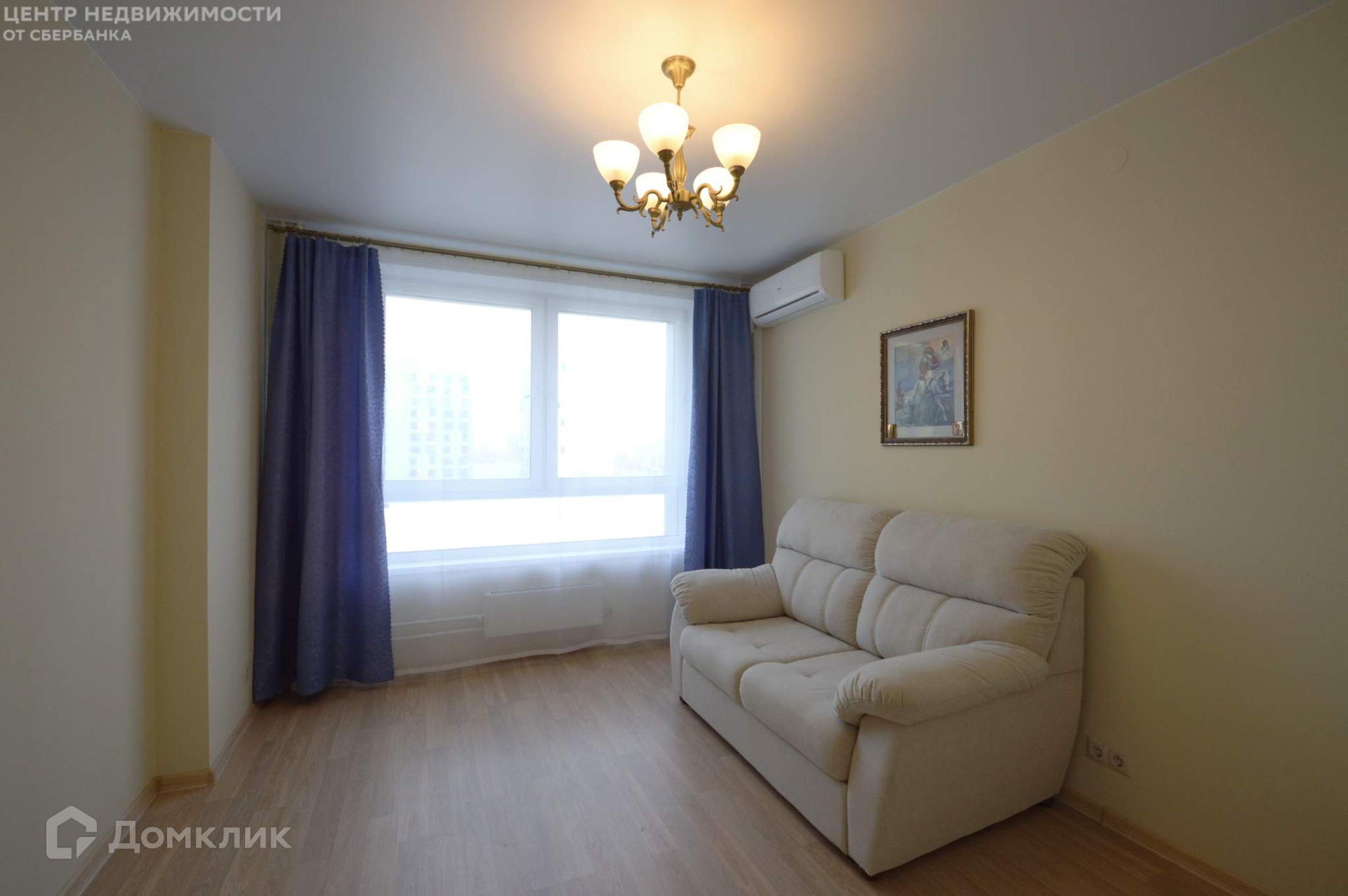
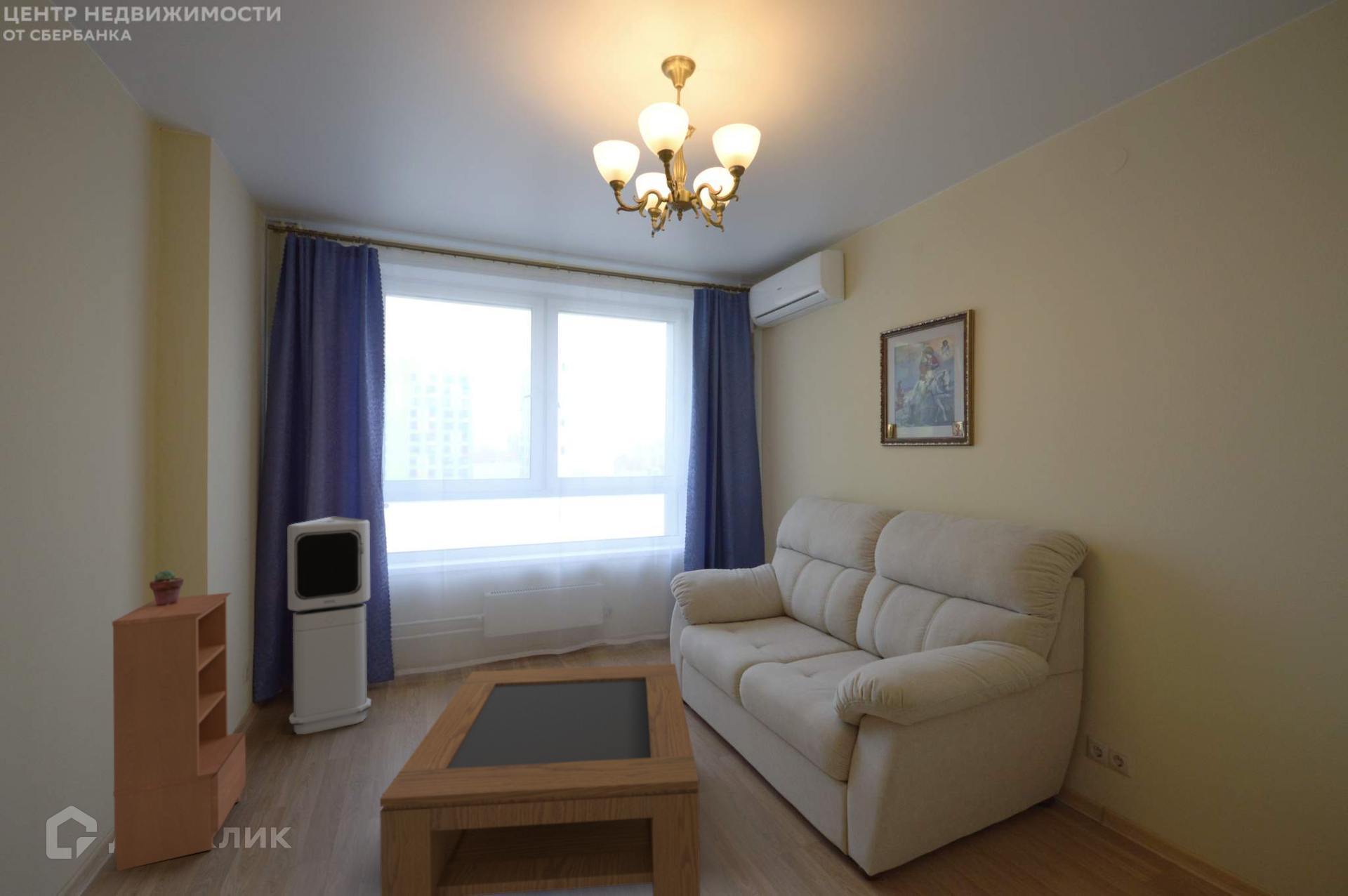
+ coffee table [379,663,701,896]
+ air purifier [286,516,372,735]
+ potted succulent [149,569,184,605]
+ bookcase [112,592,246,872]
